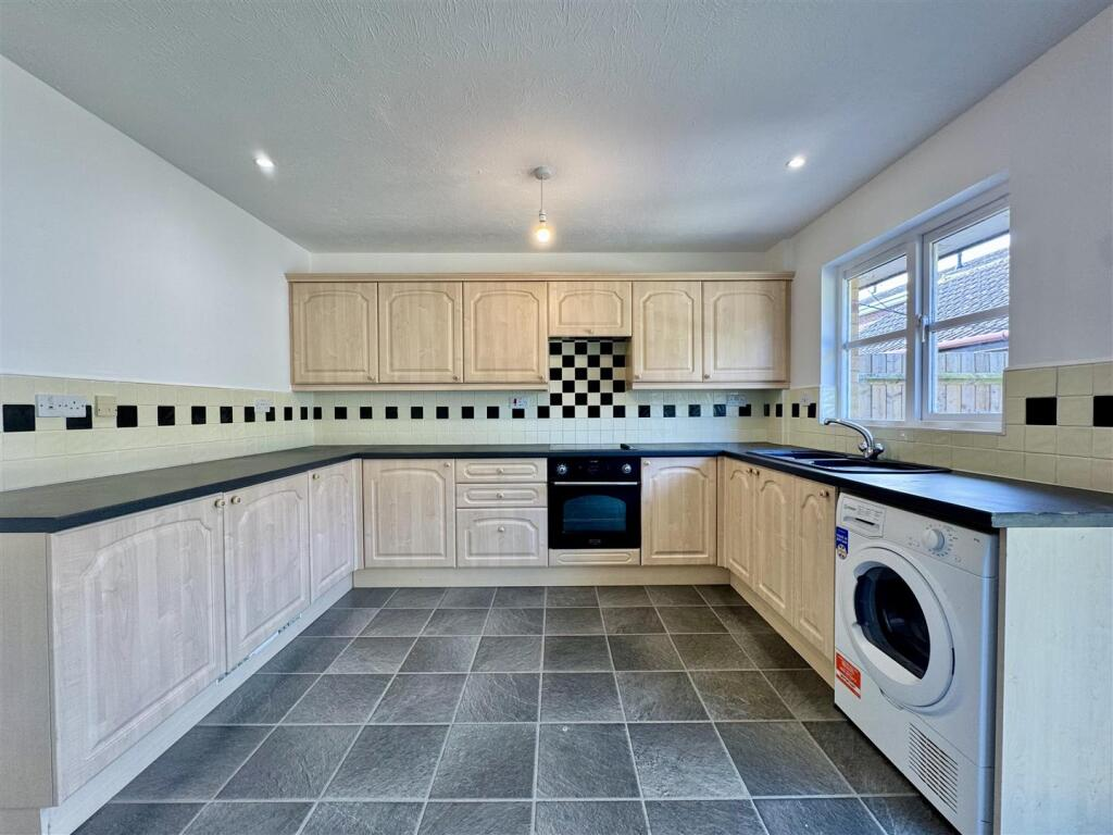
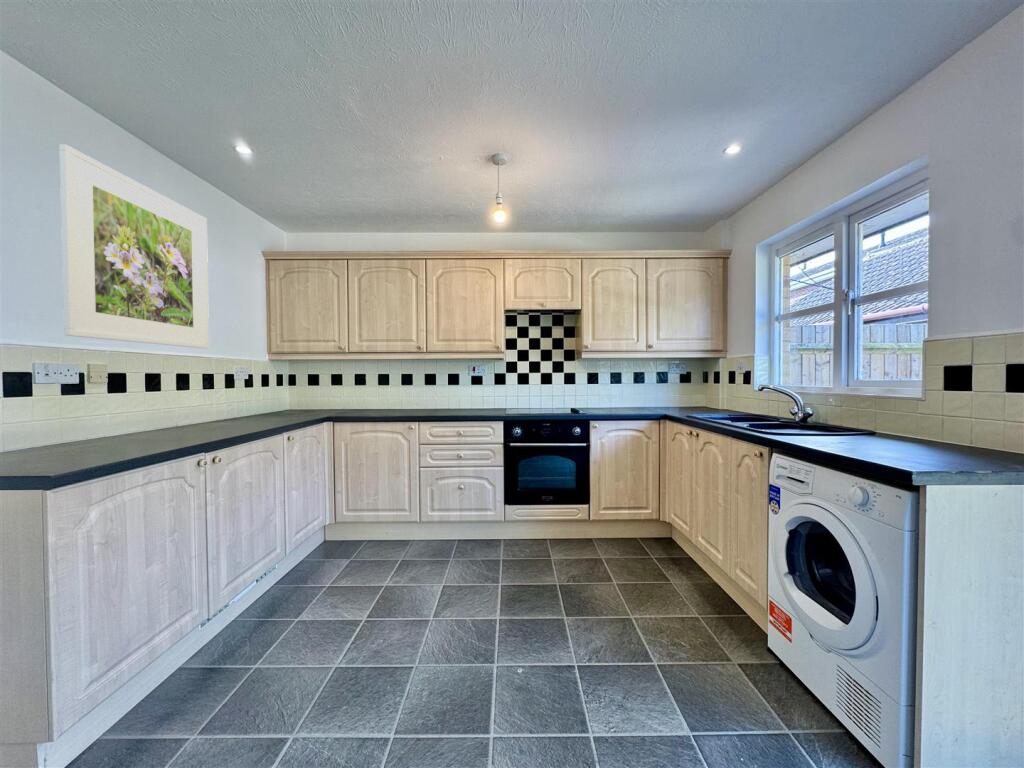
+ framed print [58,143,210,350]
